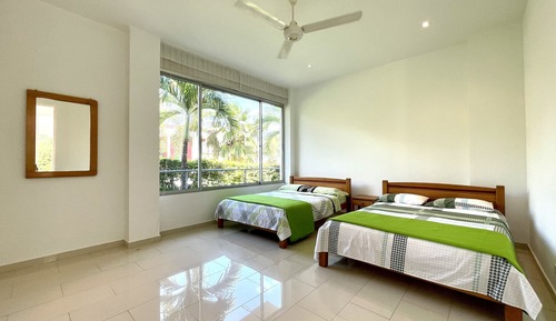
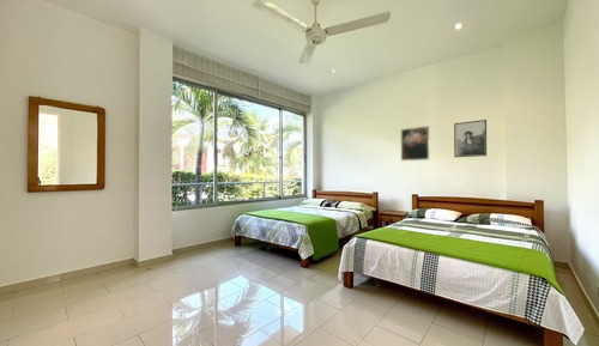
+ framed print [400,125,430,162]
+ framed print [453,119,488,158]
